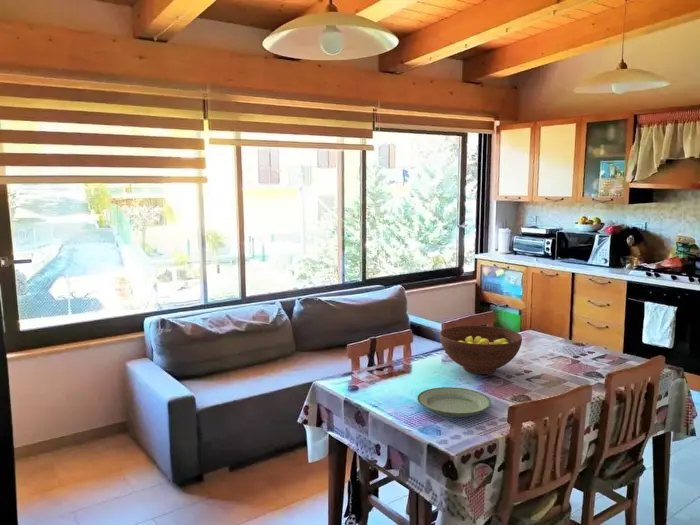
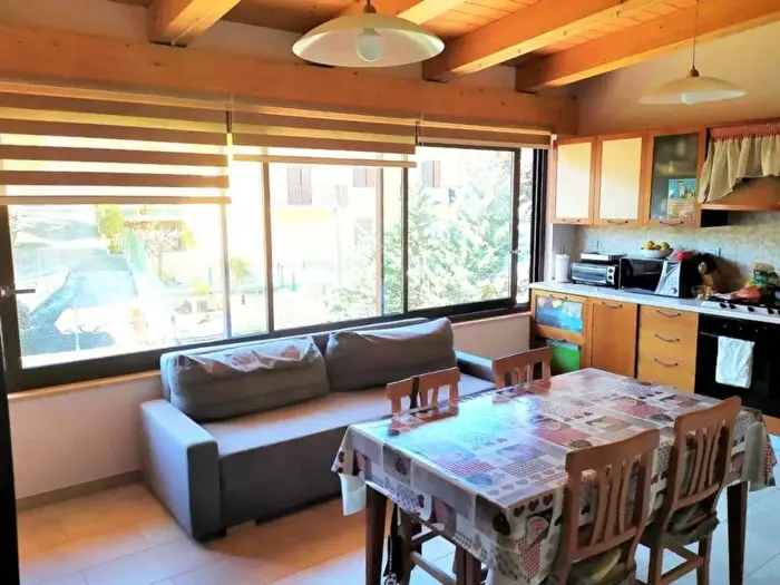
- fruit bowl [439,324,523,375]
- plate [416,386,492,418]
